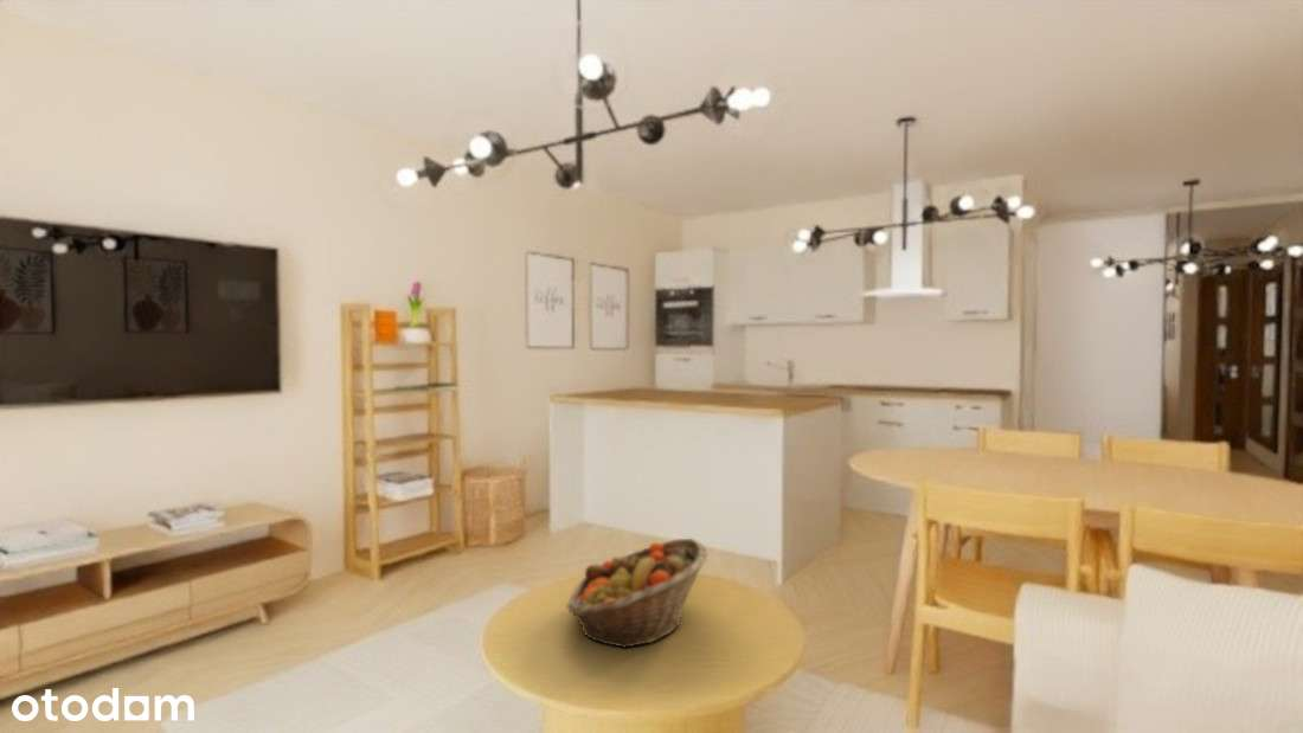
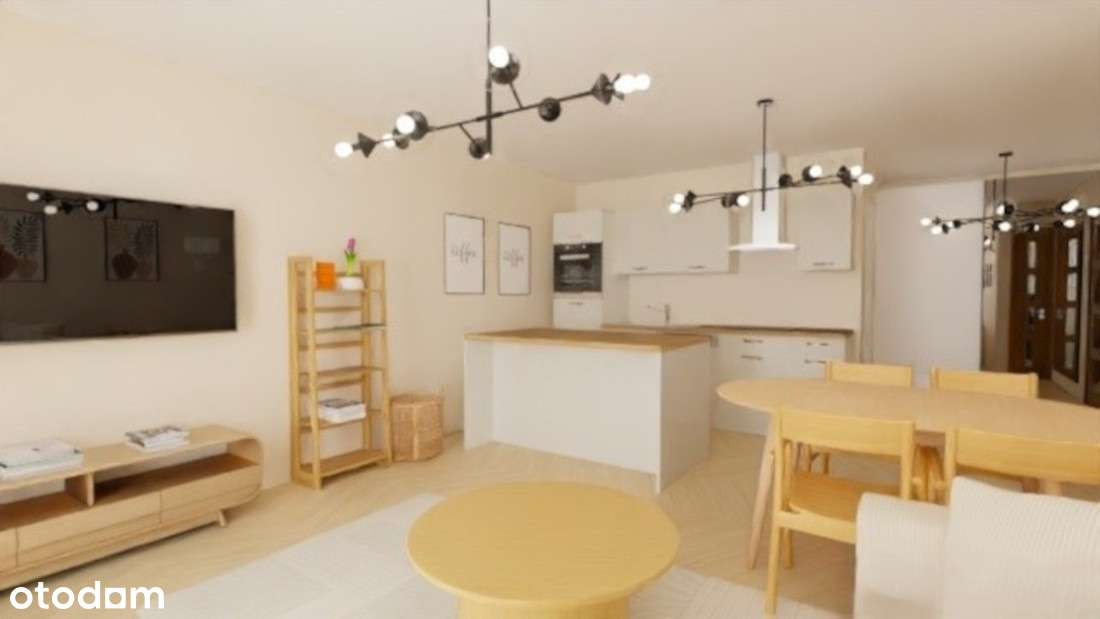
- fruit basket [565,538,708,649]
